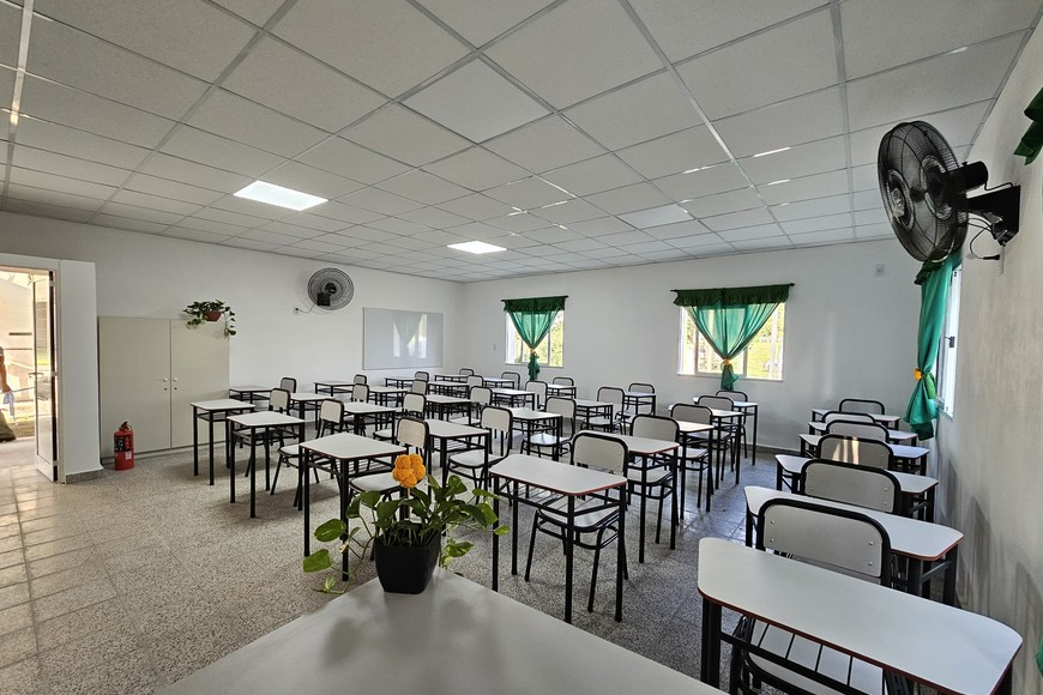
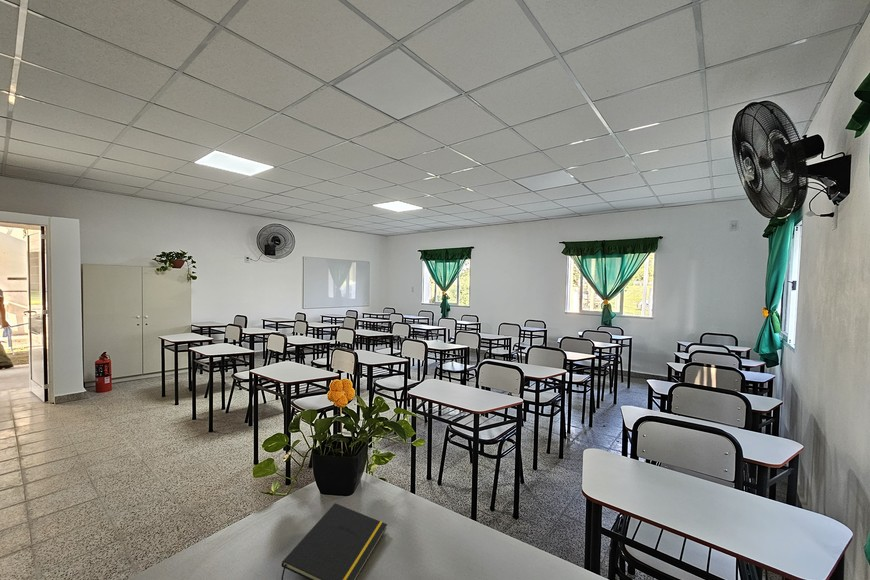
+ notepad [280,502,388,580]
